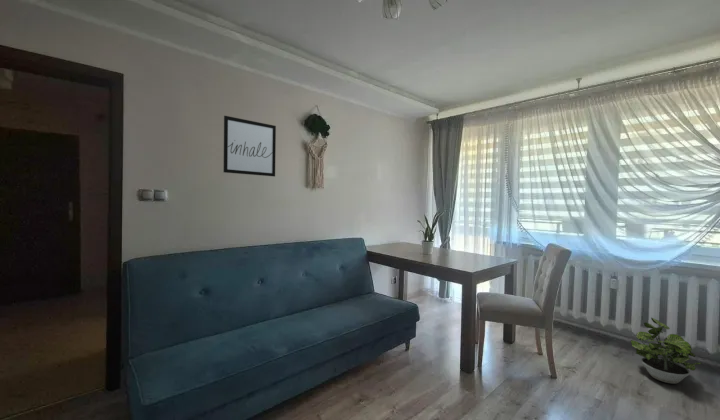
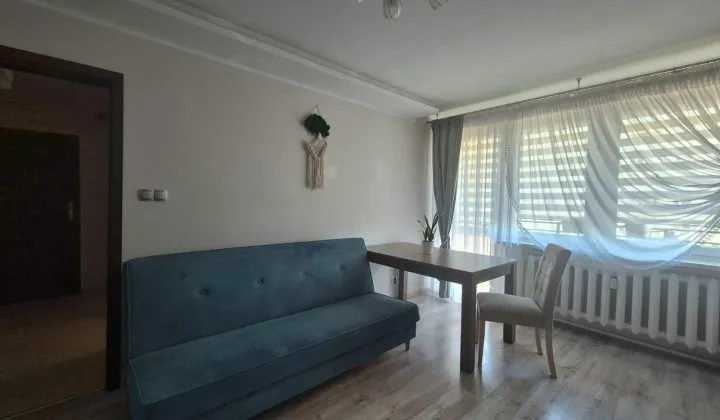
- potted plant [630,317,702,385]
- wall art [222,115,277,177]
